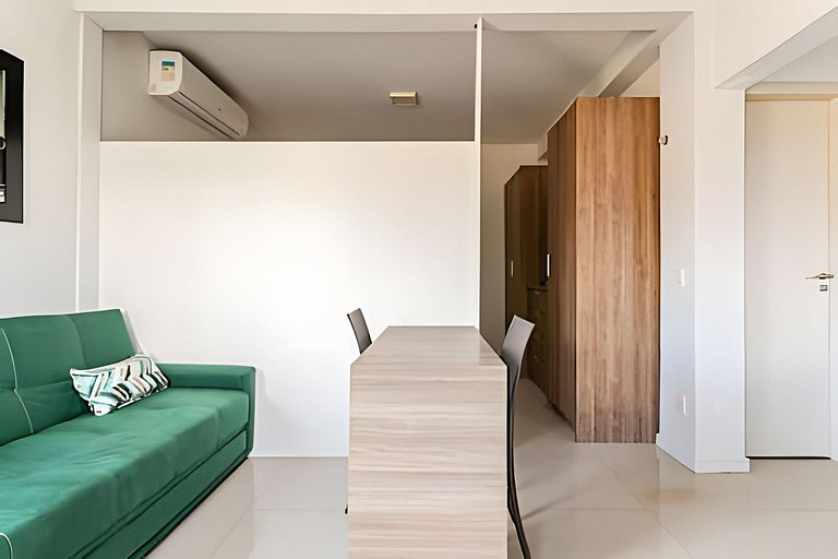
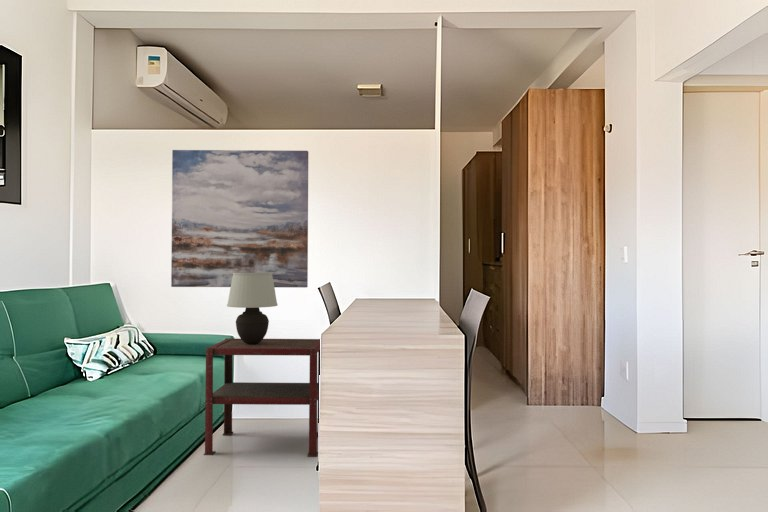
+ side table [202,337,321,458]
+ table lamp [226,273,279,344]
+ wall art [170,149,309,289]
